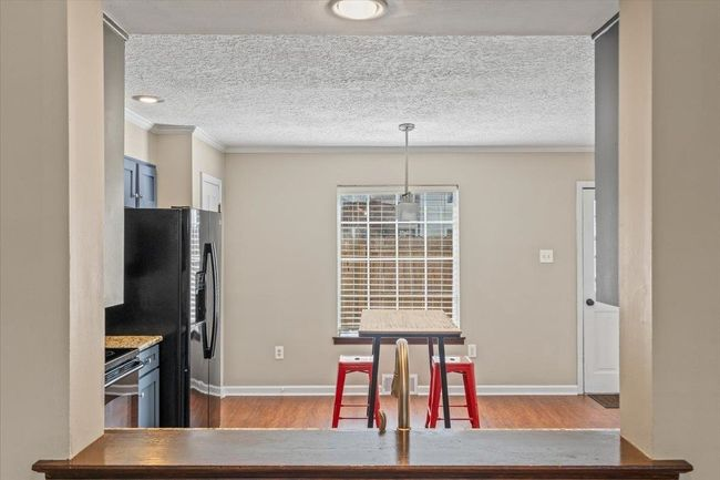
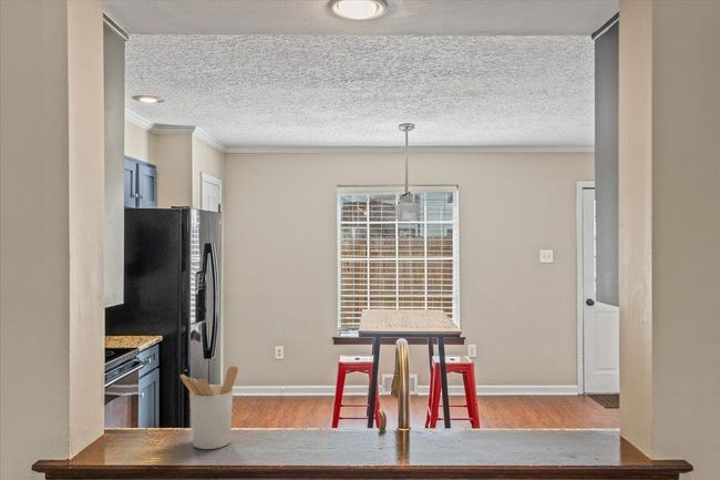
+ utensil holder [179,365,239,450]
